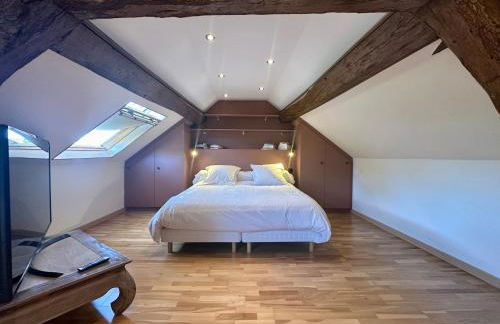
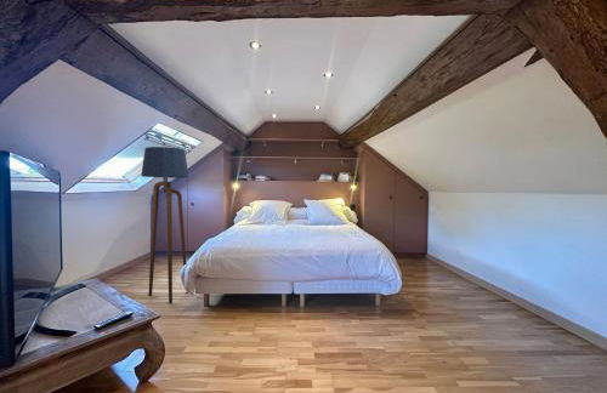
+ floor lamp [140,146,189,304]
